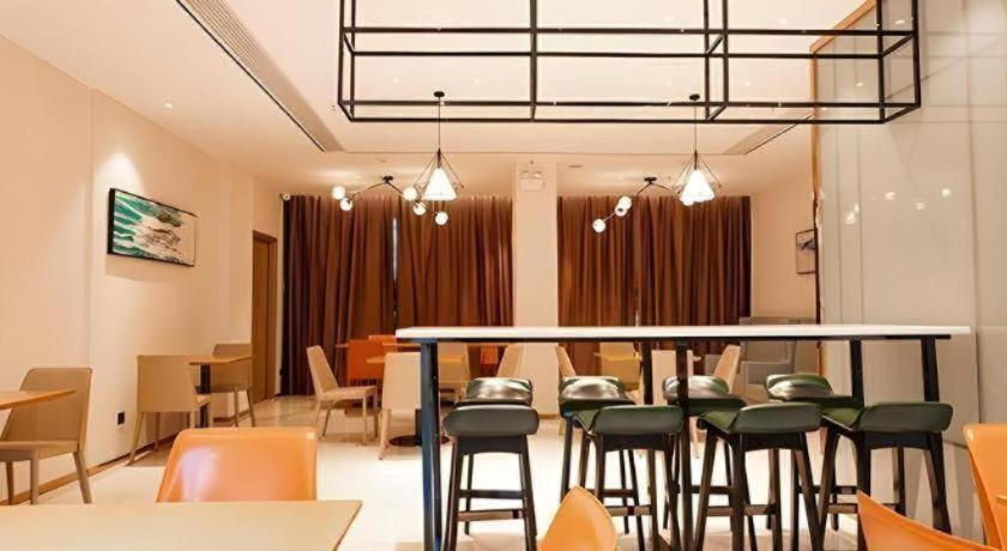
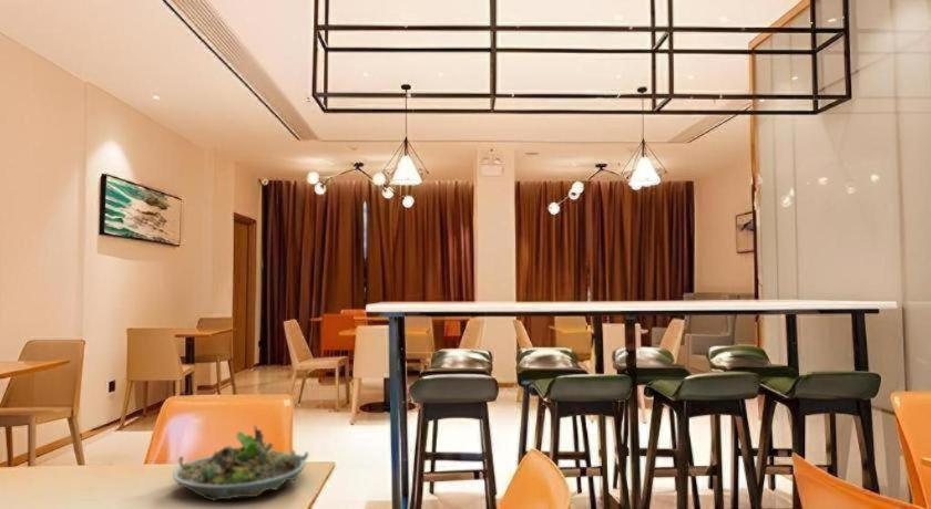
+ succulent planter [172,423,309,502]
